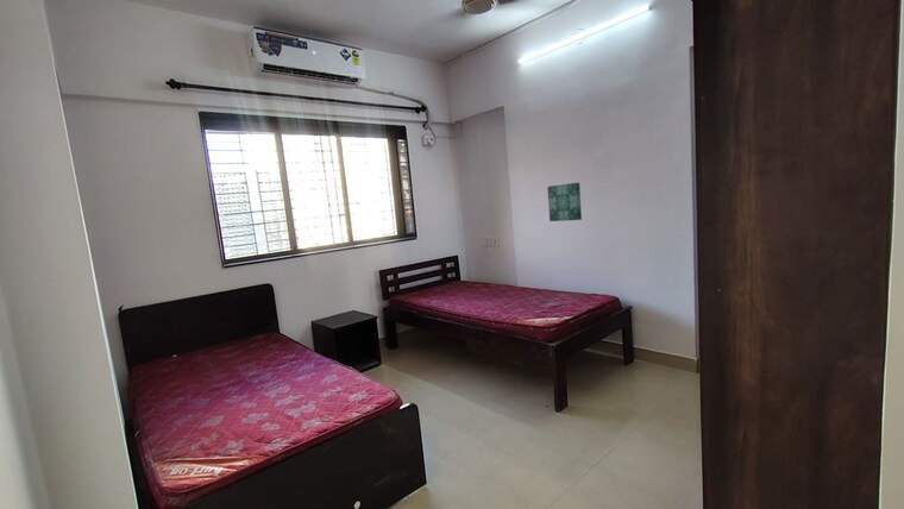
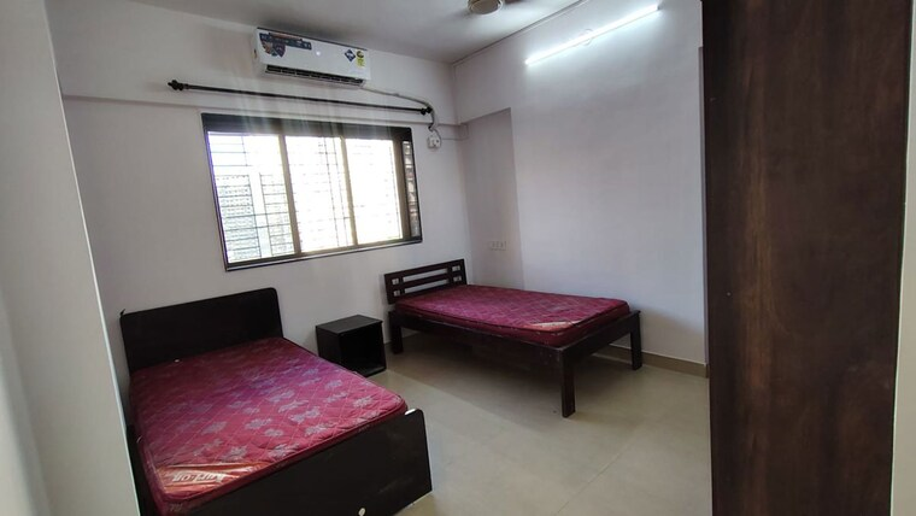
- wall art [546,182,583,222]
